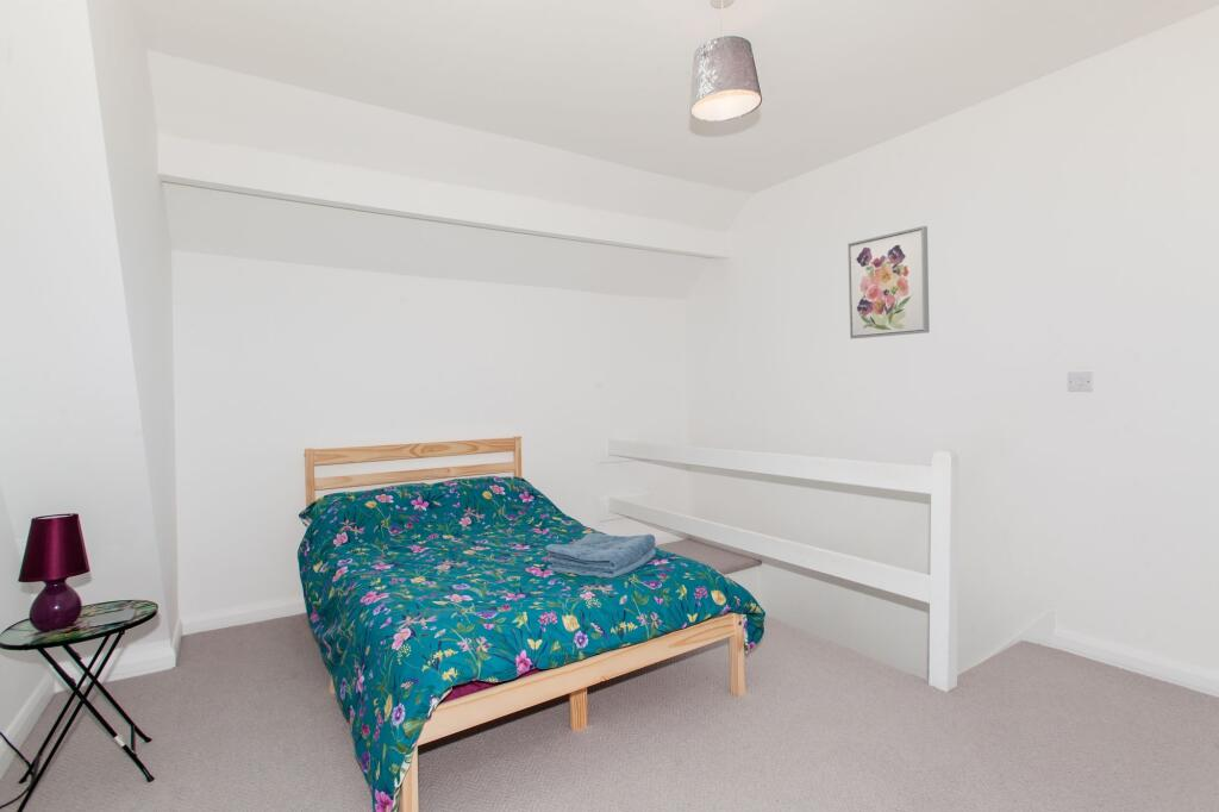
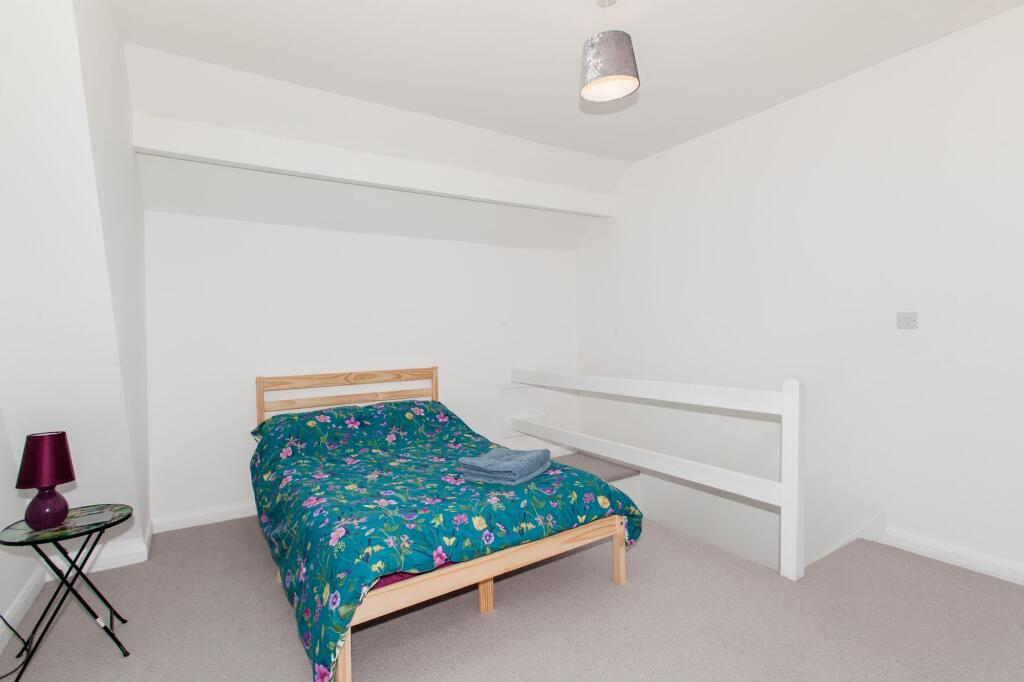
- wall art [846,225,931,341]
